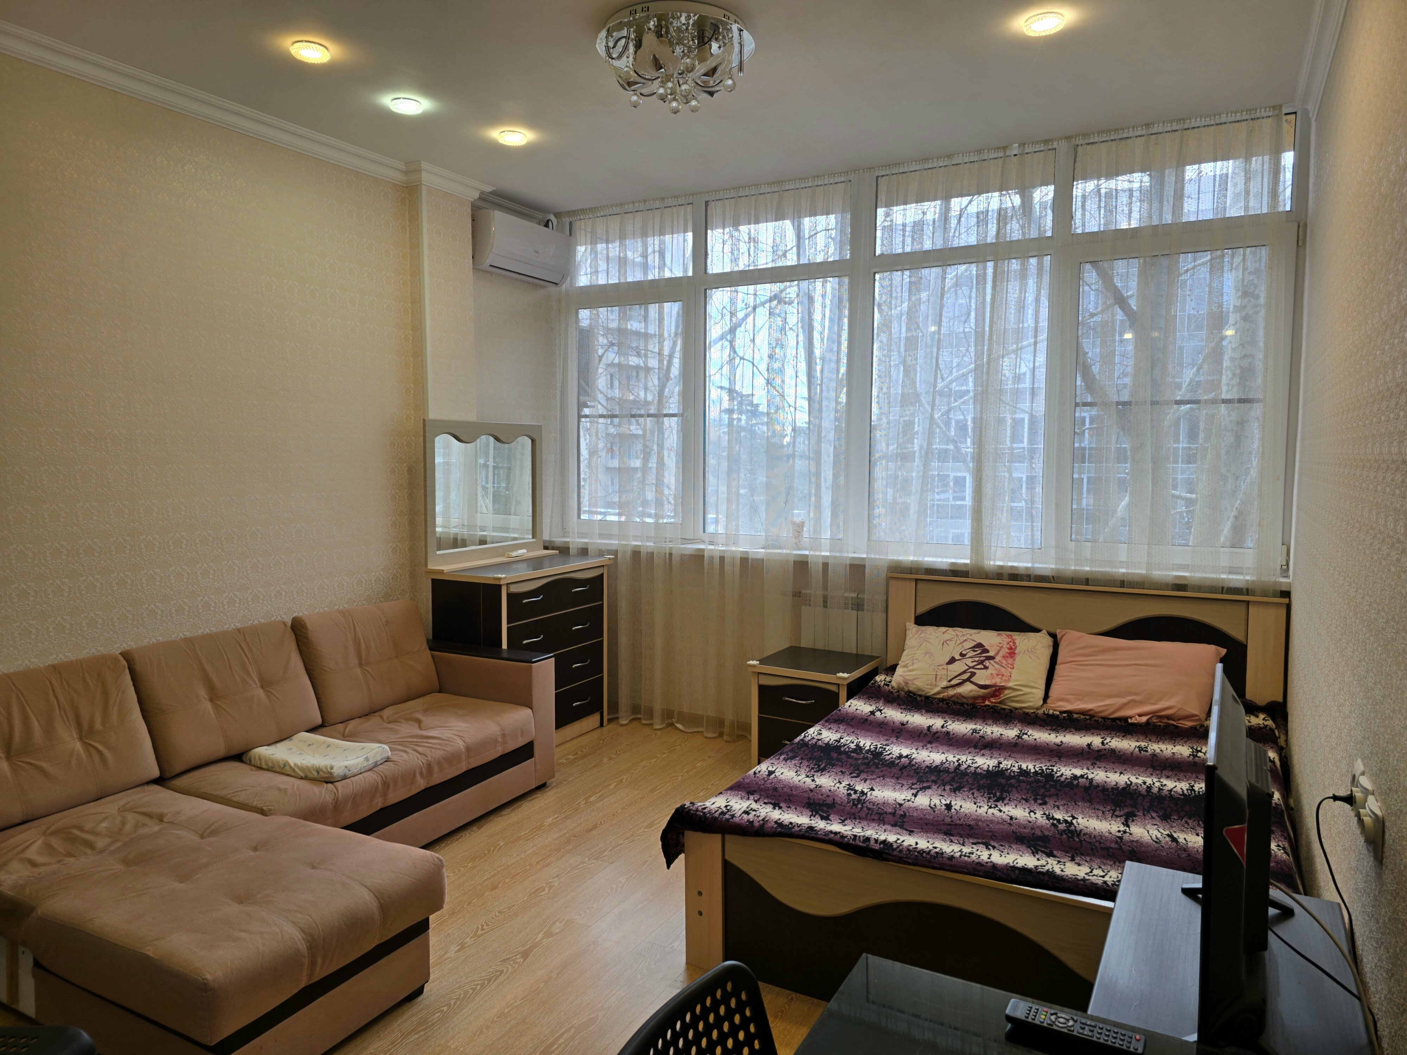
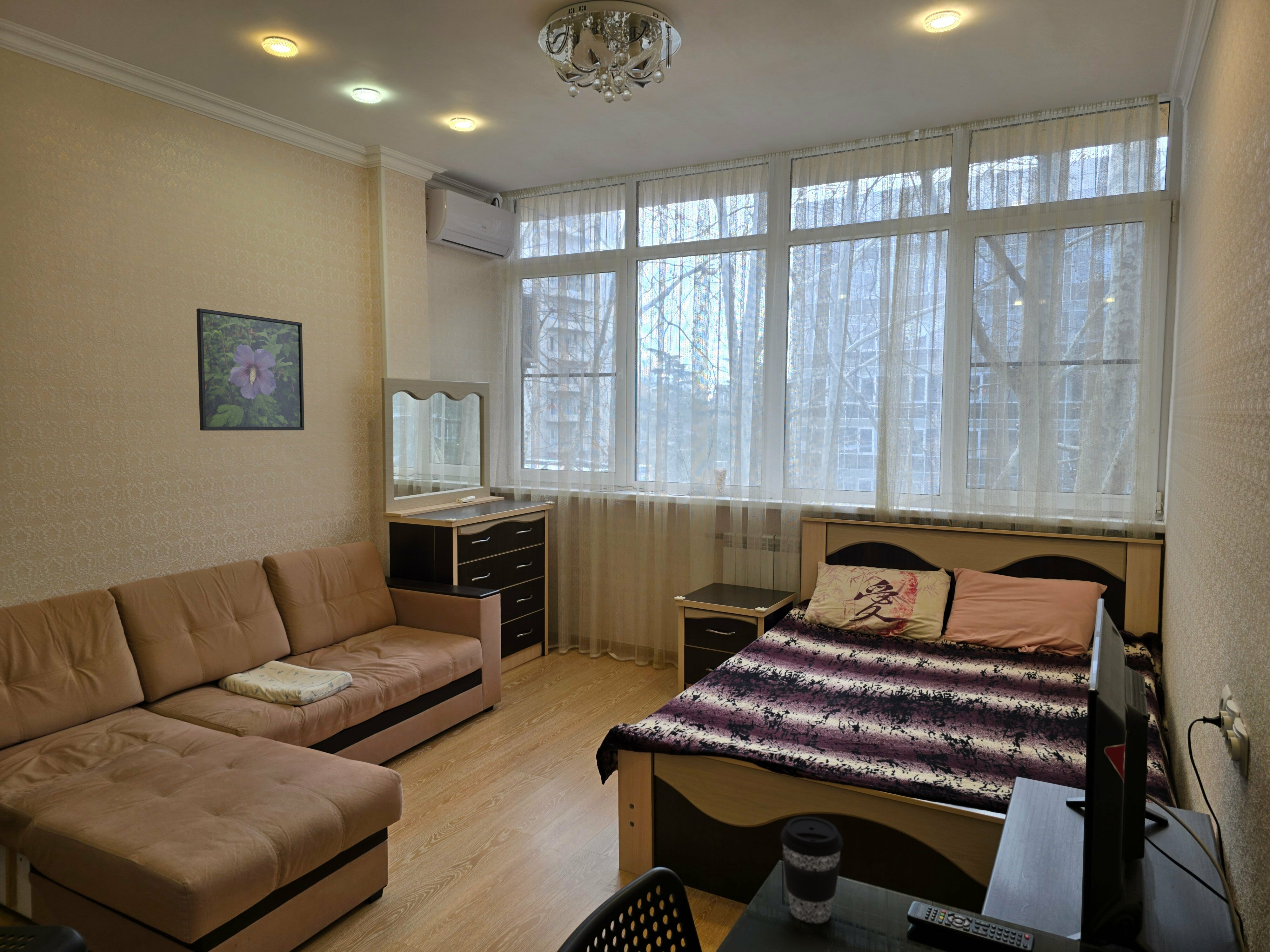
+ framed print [196,308,304,431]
+ coffee cup [780,816,843,923]
